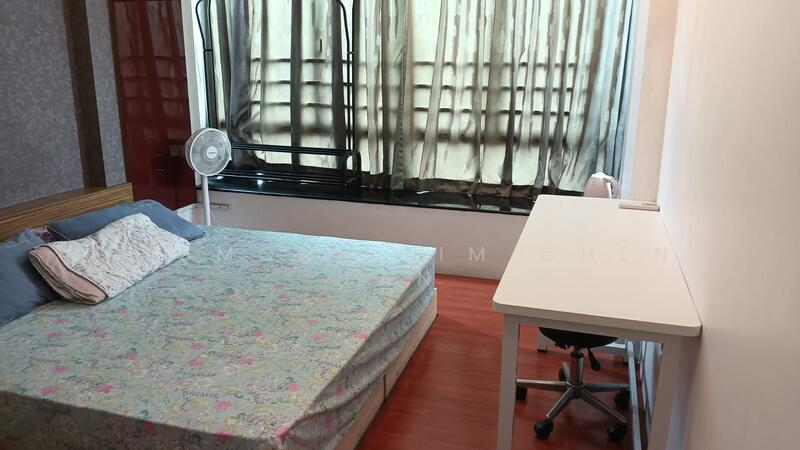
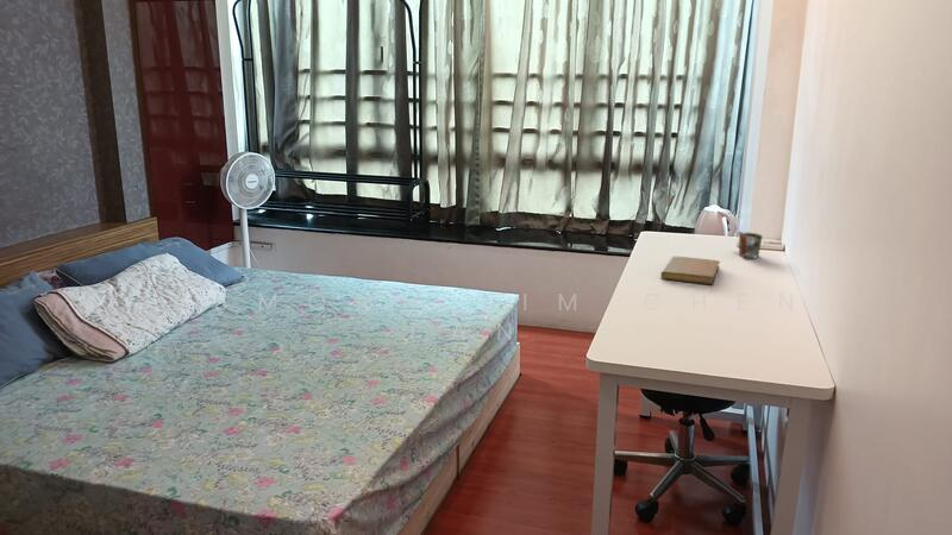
+ mug [738,231,764,259]
+ notebook [659,254,721,285]
